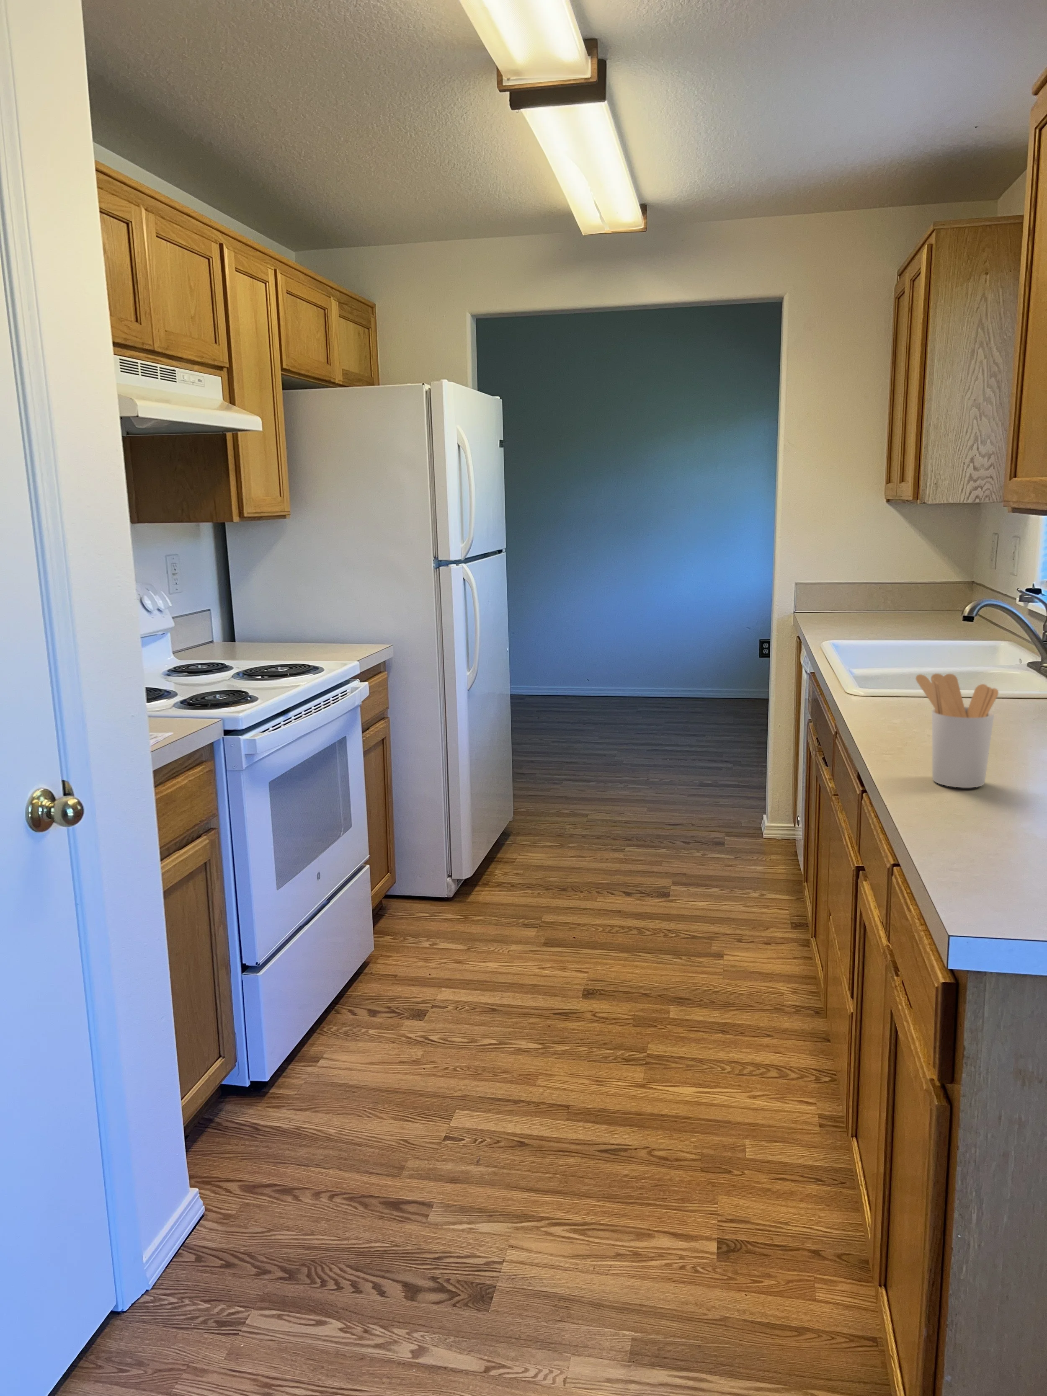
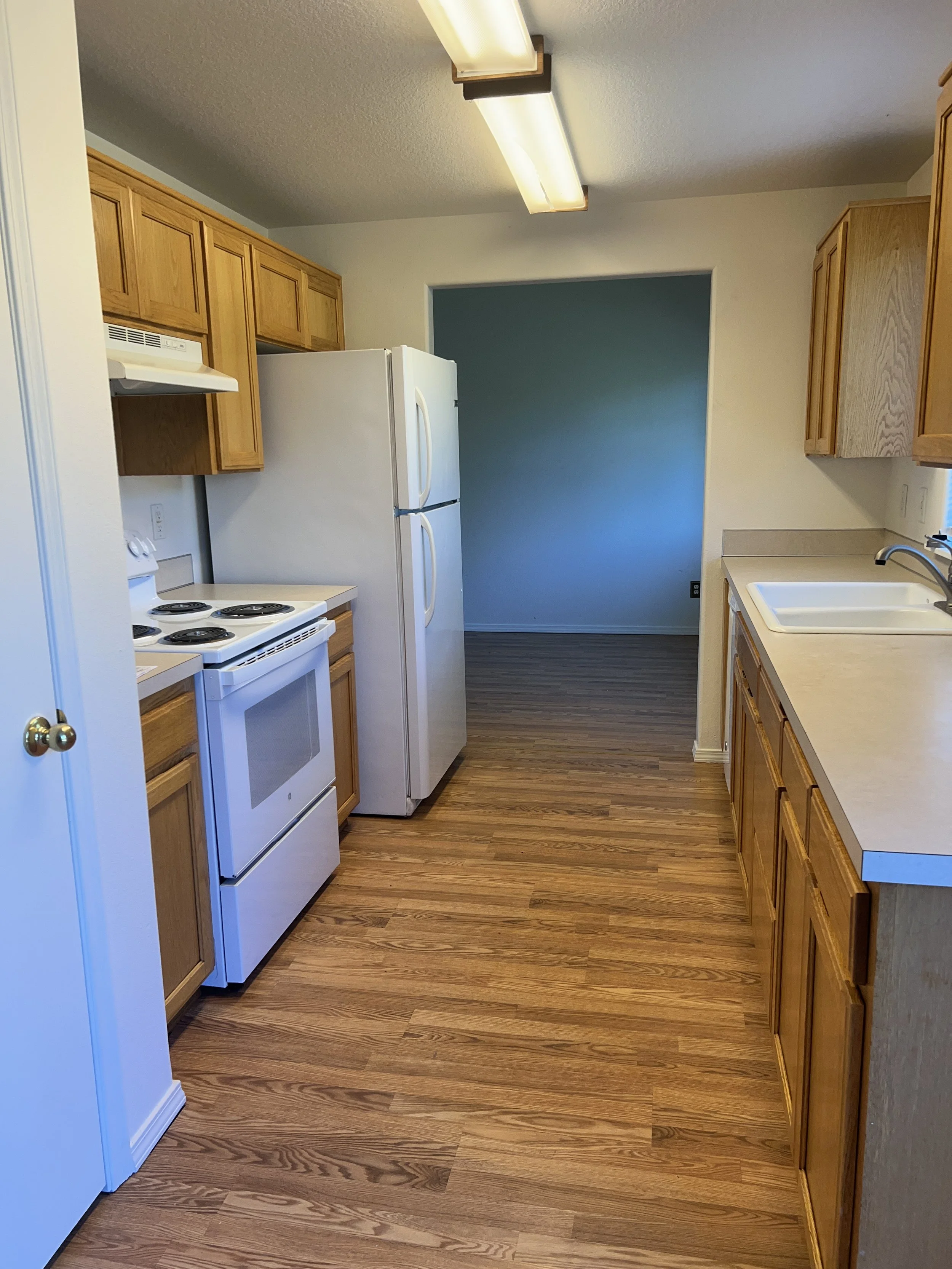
- utensil holder [915,673,999,789]
